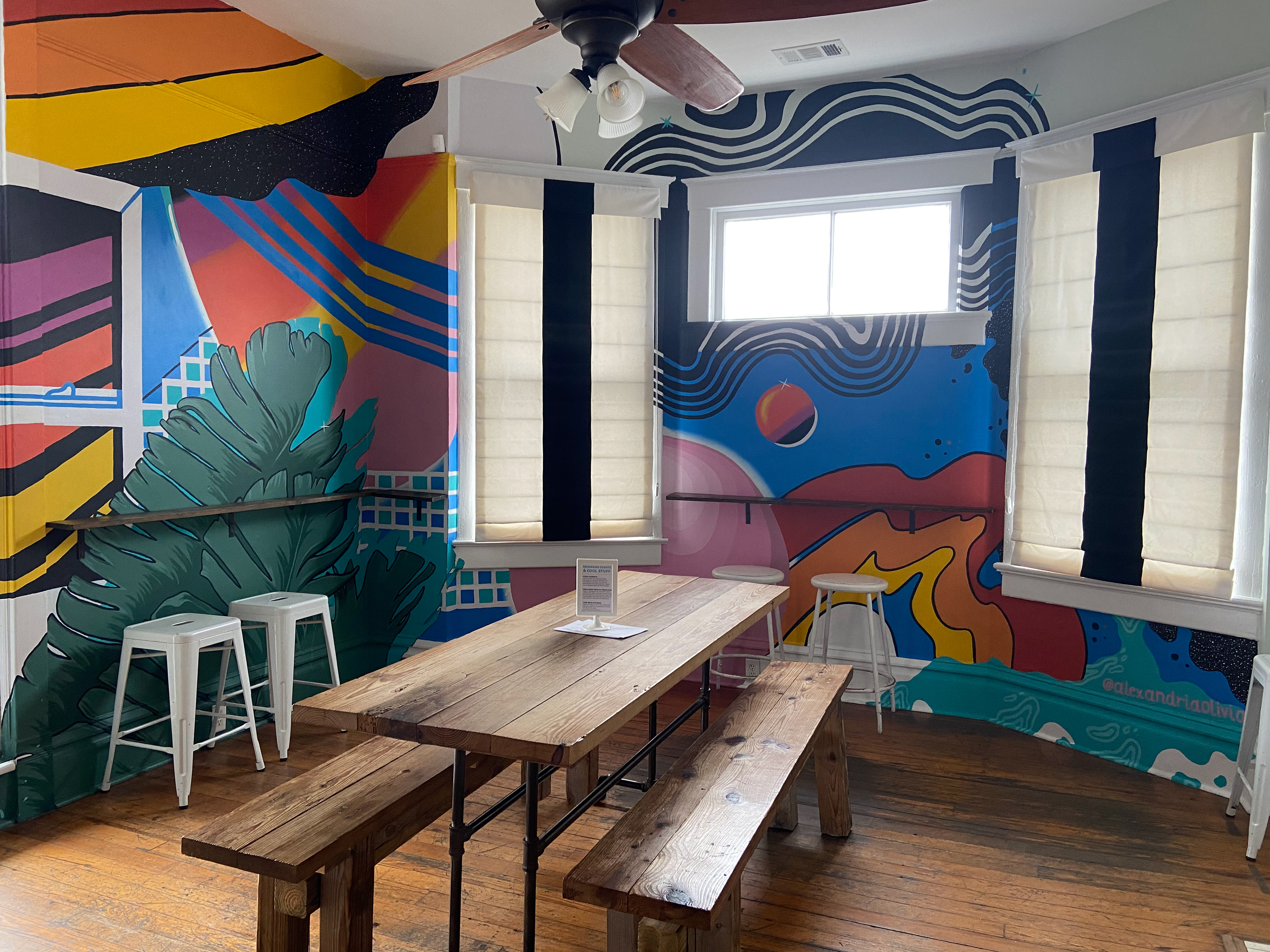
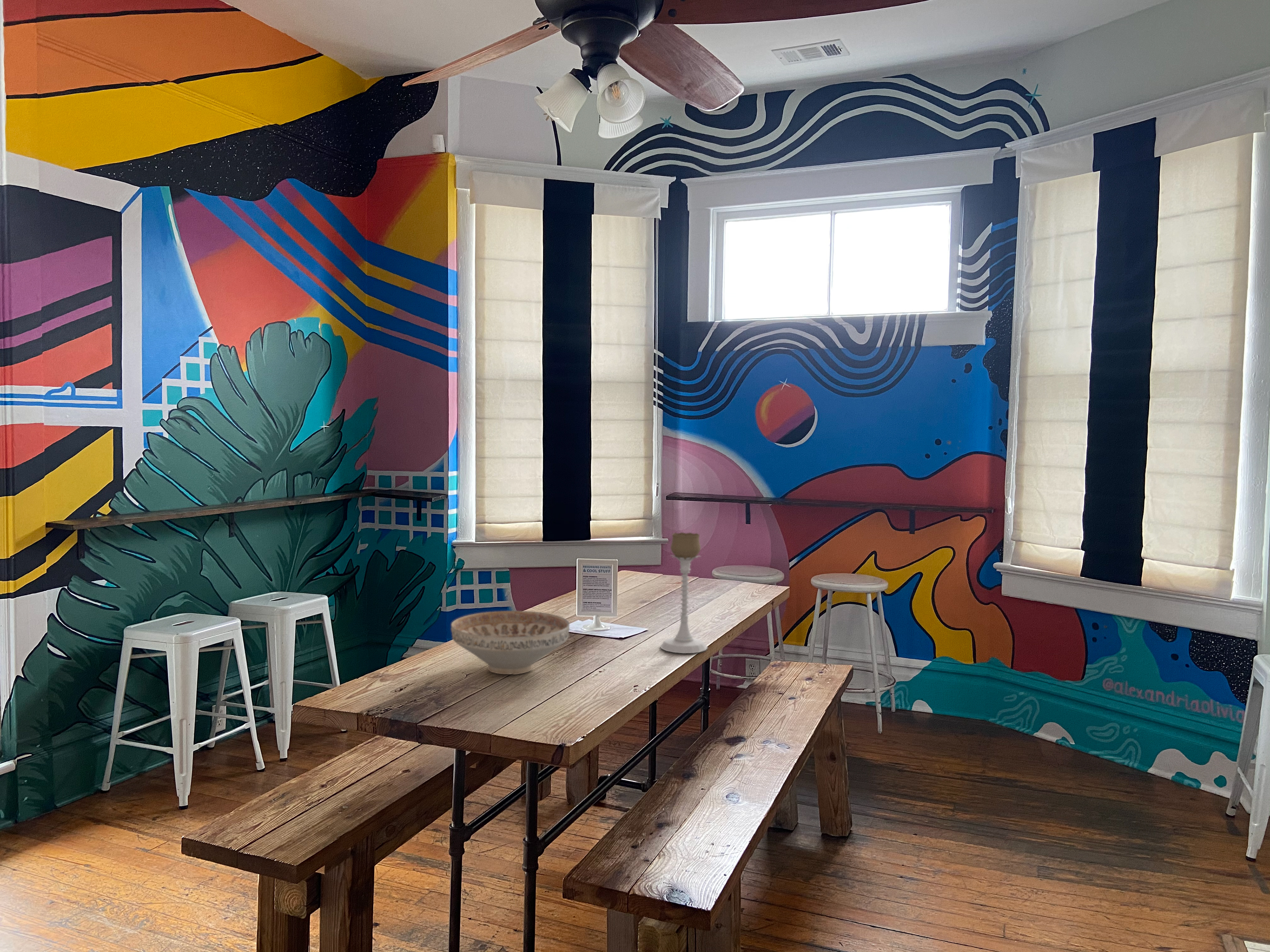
+ candle holder [660,532,708,654]
+ decorative bowl [451,611,570,675]
